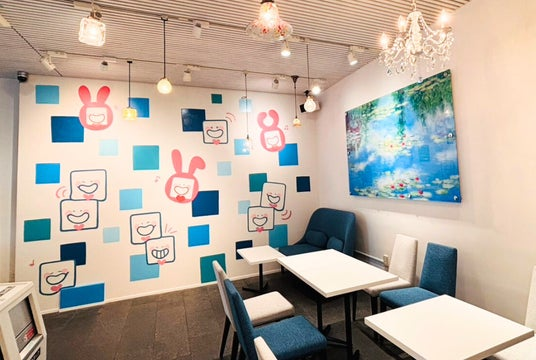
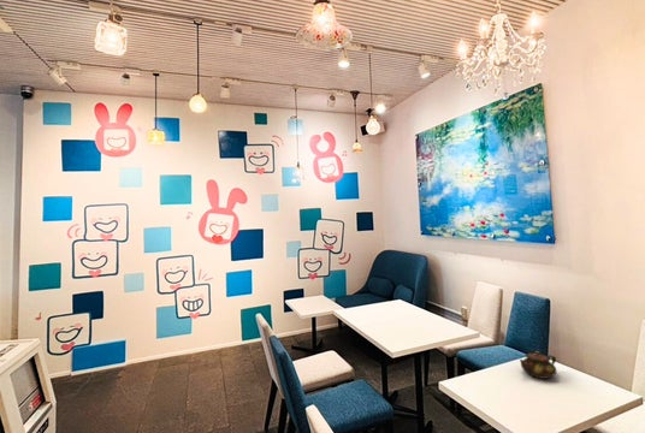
+ teapot [519,350,557,380]
